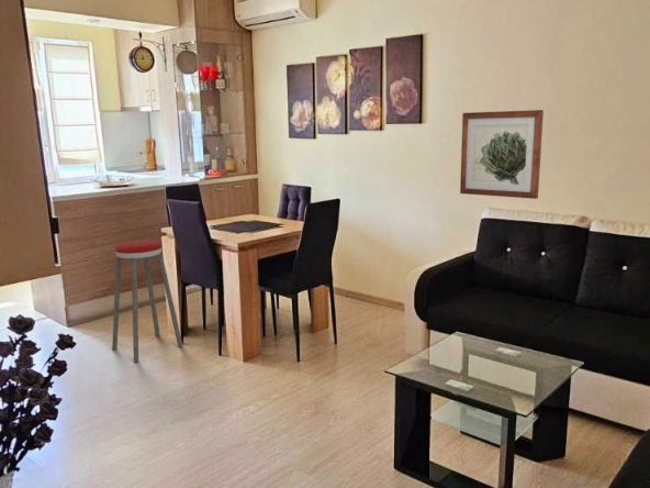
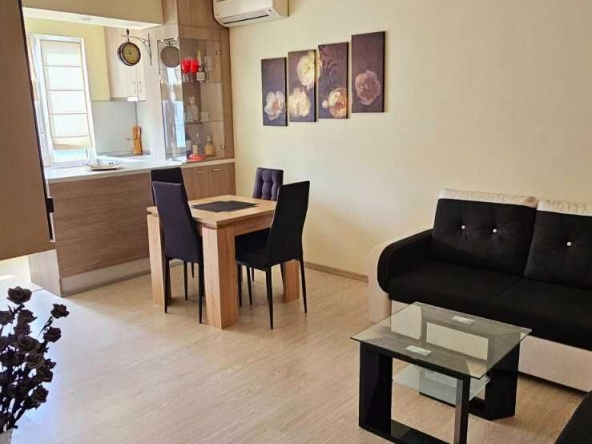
- music stool [111,239,183,364]
- wall art [459,109,545,200]
